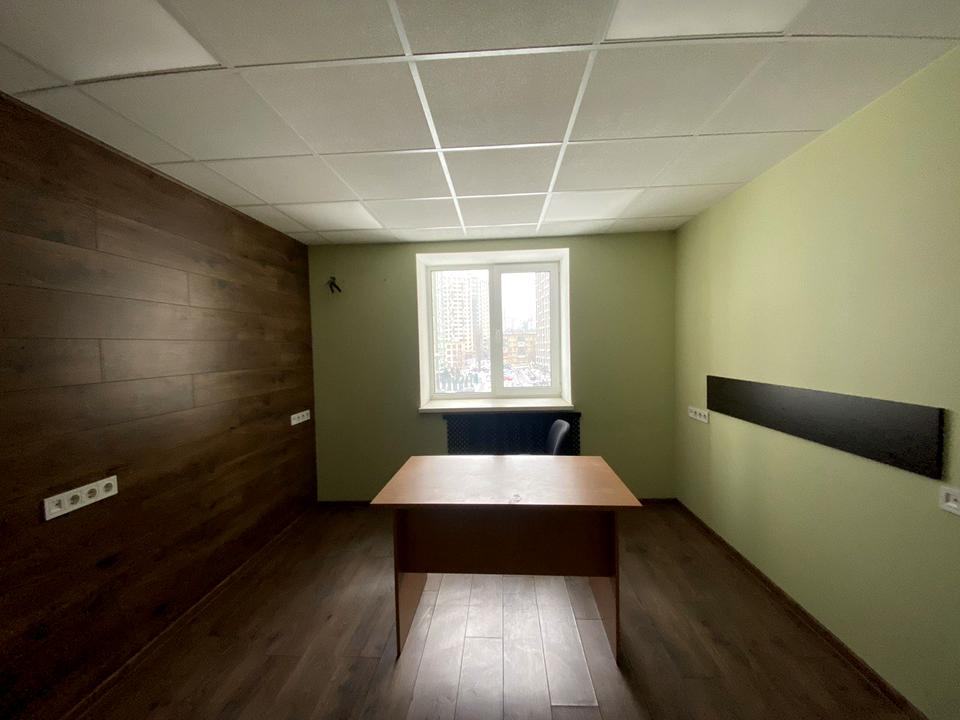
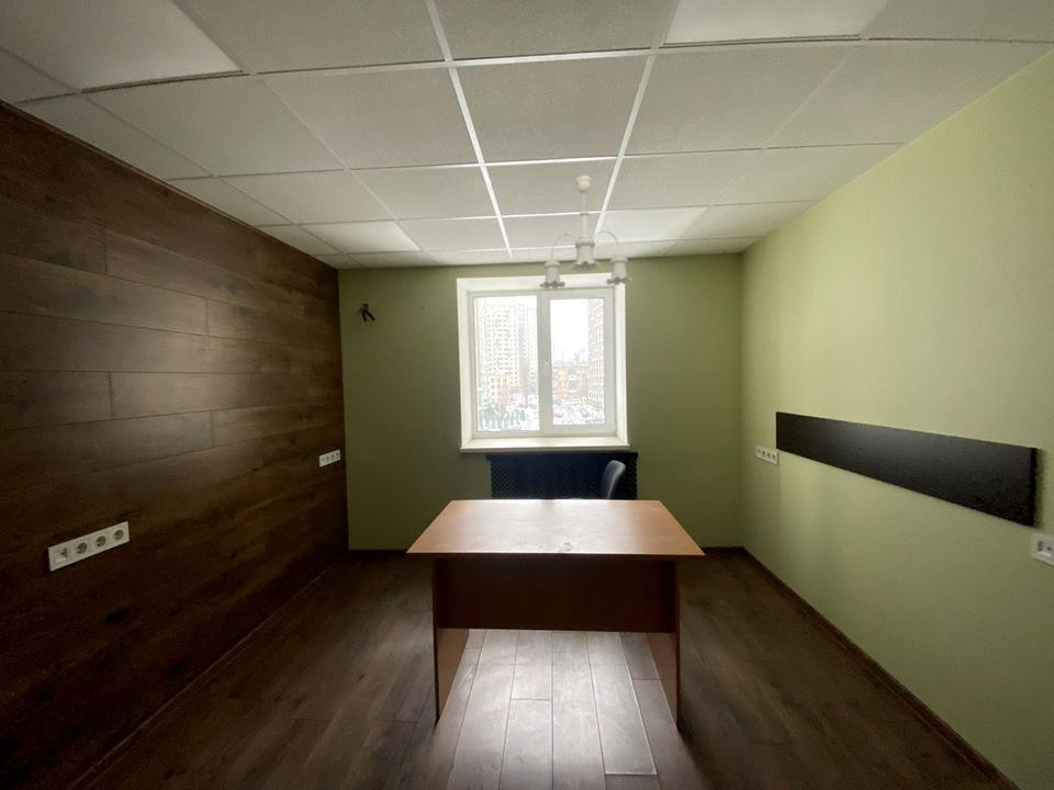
+ ceiling light fixture [539,174,633,290]
